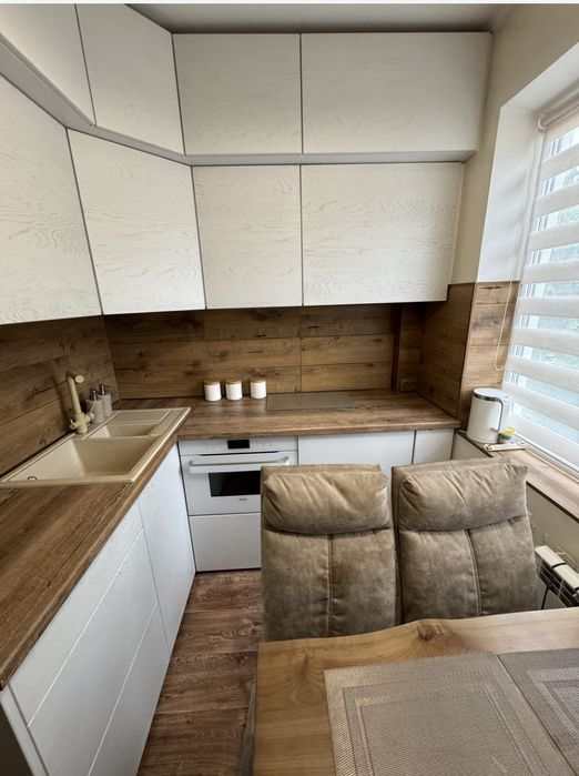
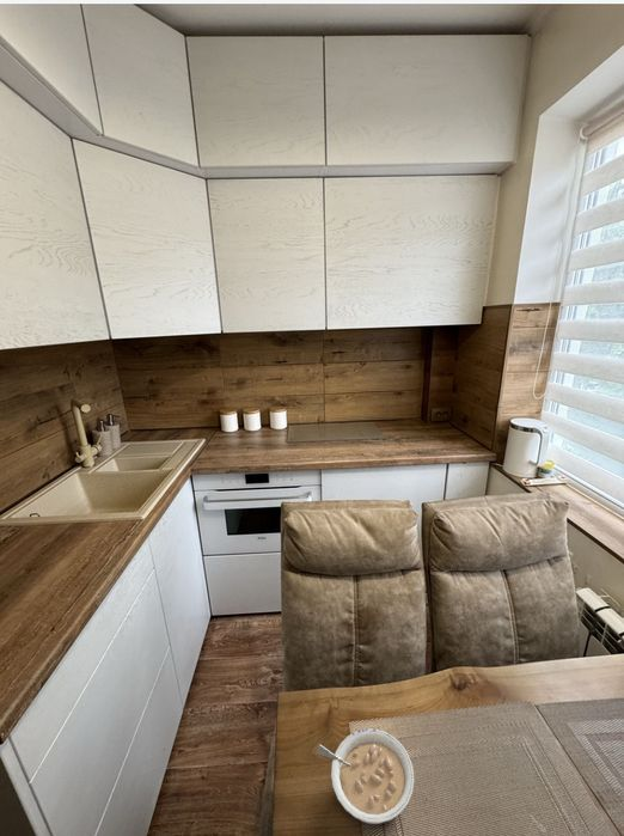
+ legume [317,727,415,825]
